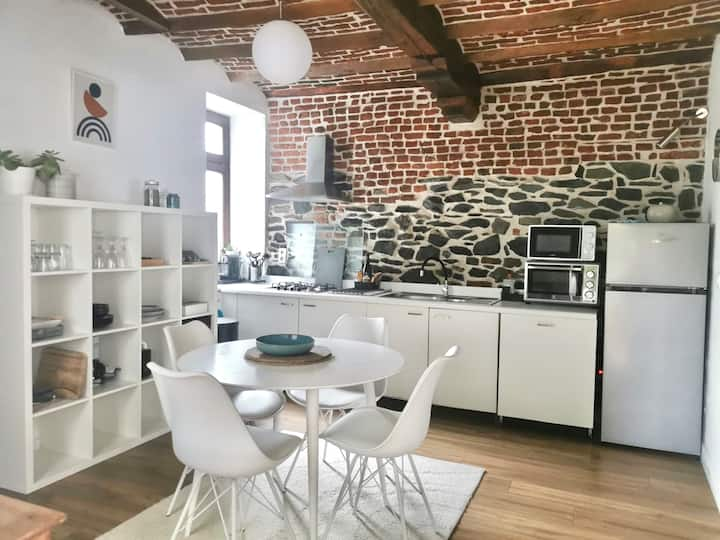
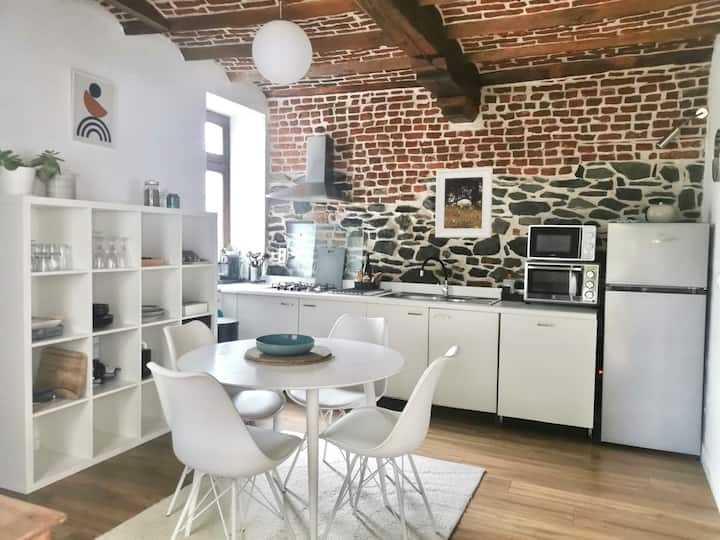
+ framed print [434,166,494,239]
